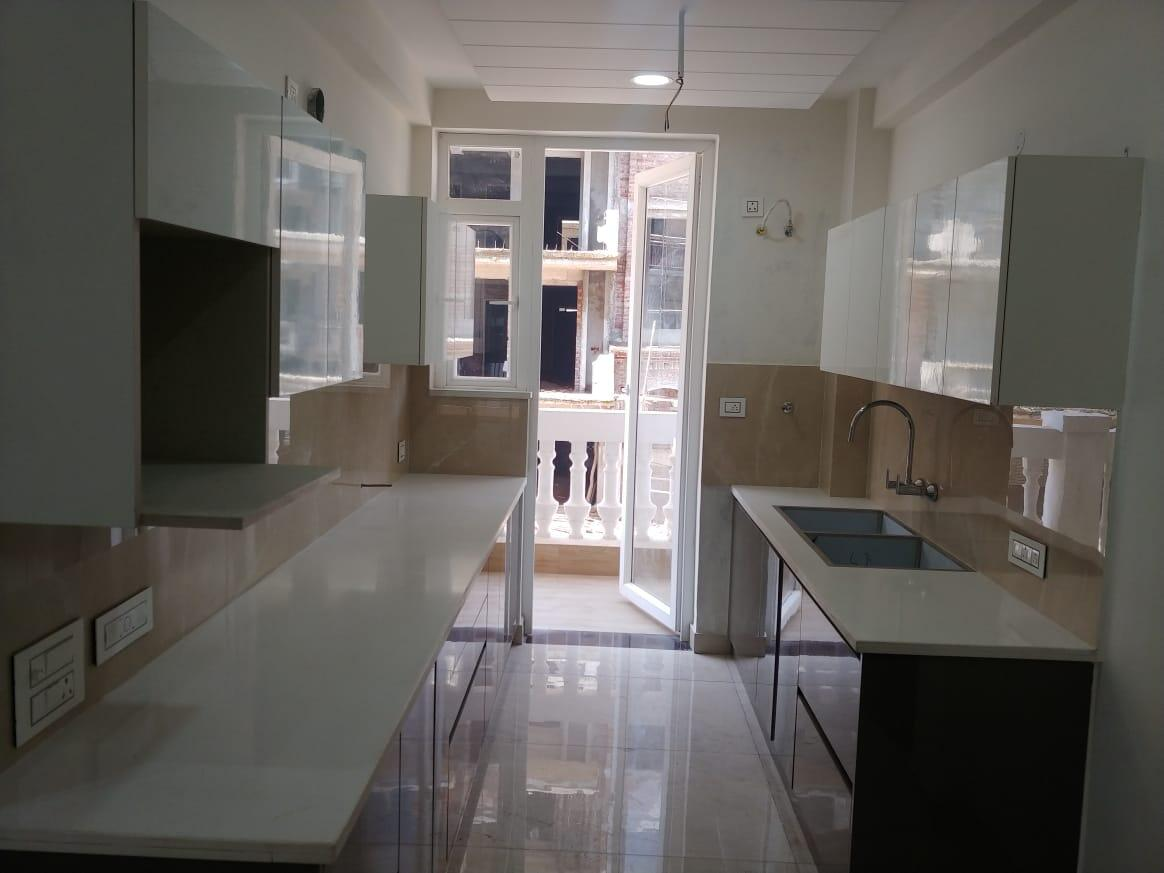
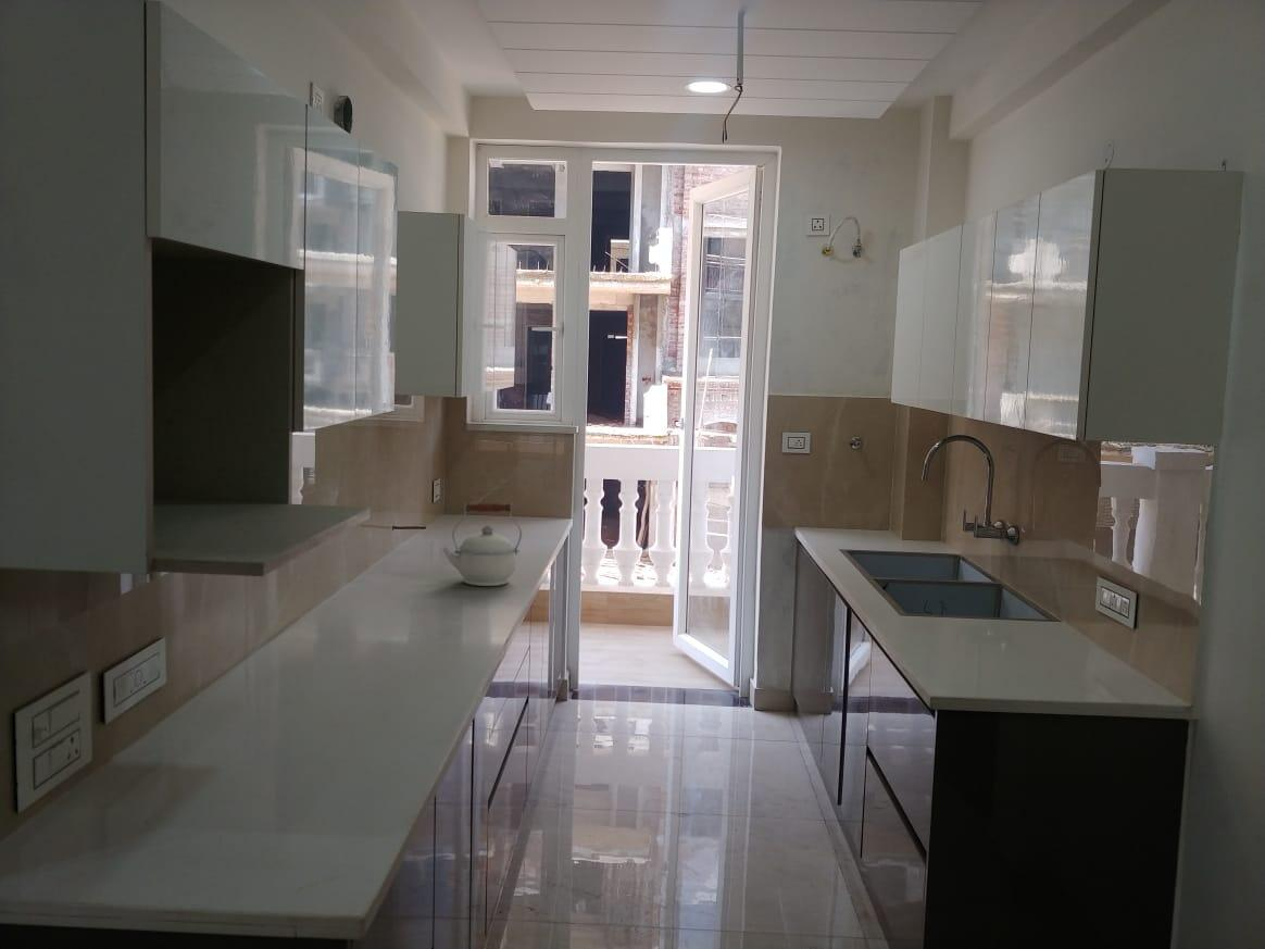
+ kettle [441,502,523,587]
